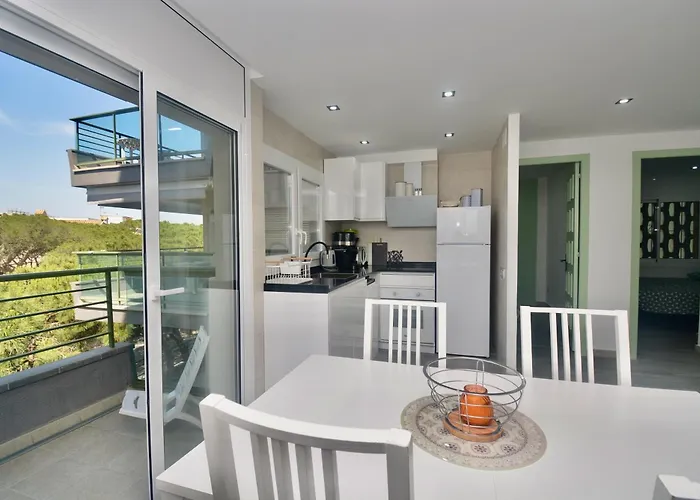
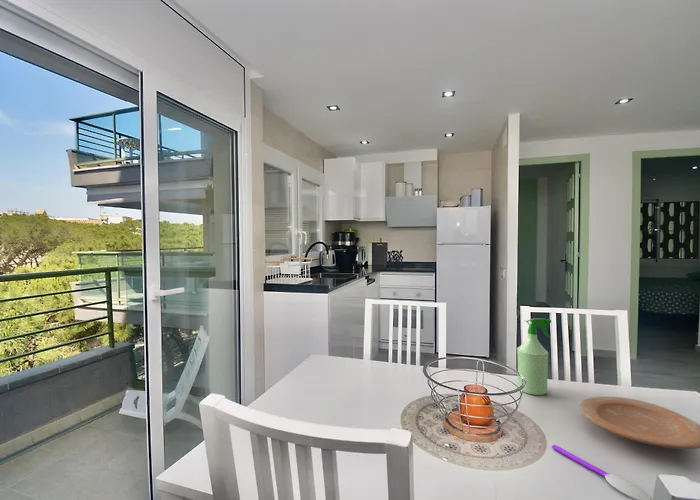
+ spray bottle [516,317,552,396]
+ spoon [551,444,652,500]
+ plate [579,396,700,450]
